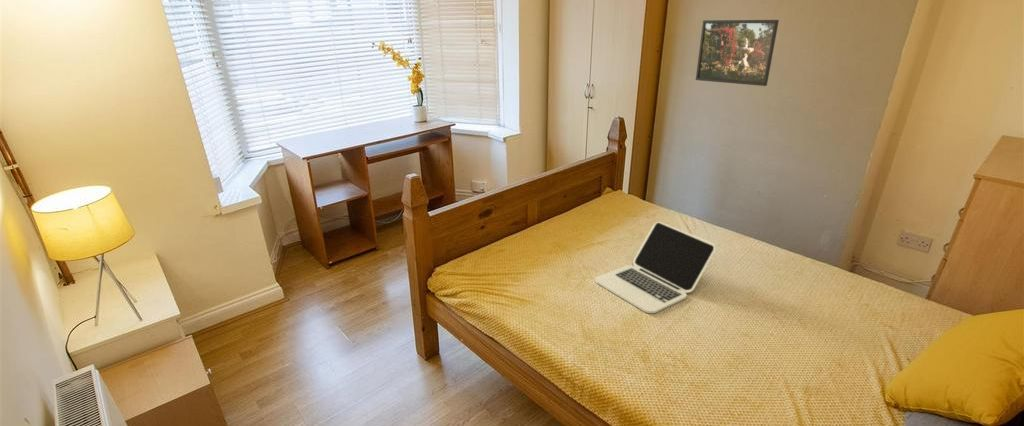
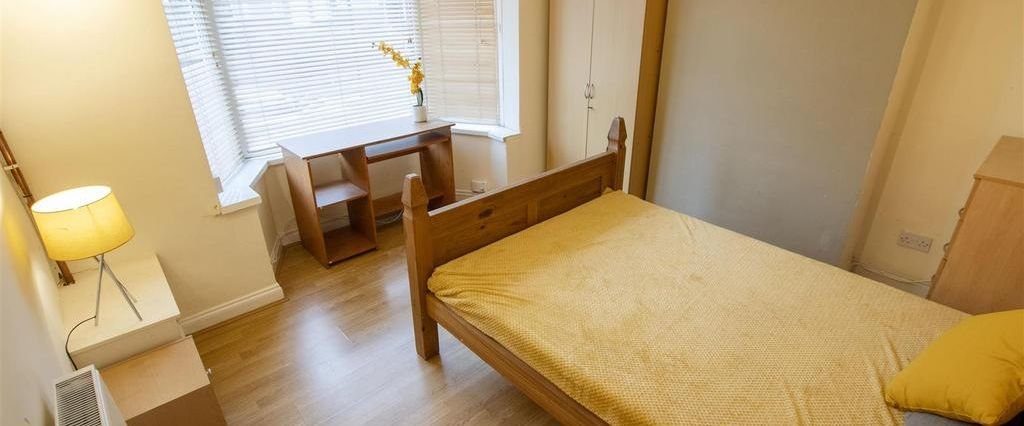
- laptop [594,221,717,314]
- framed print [695,19,780,87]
